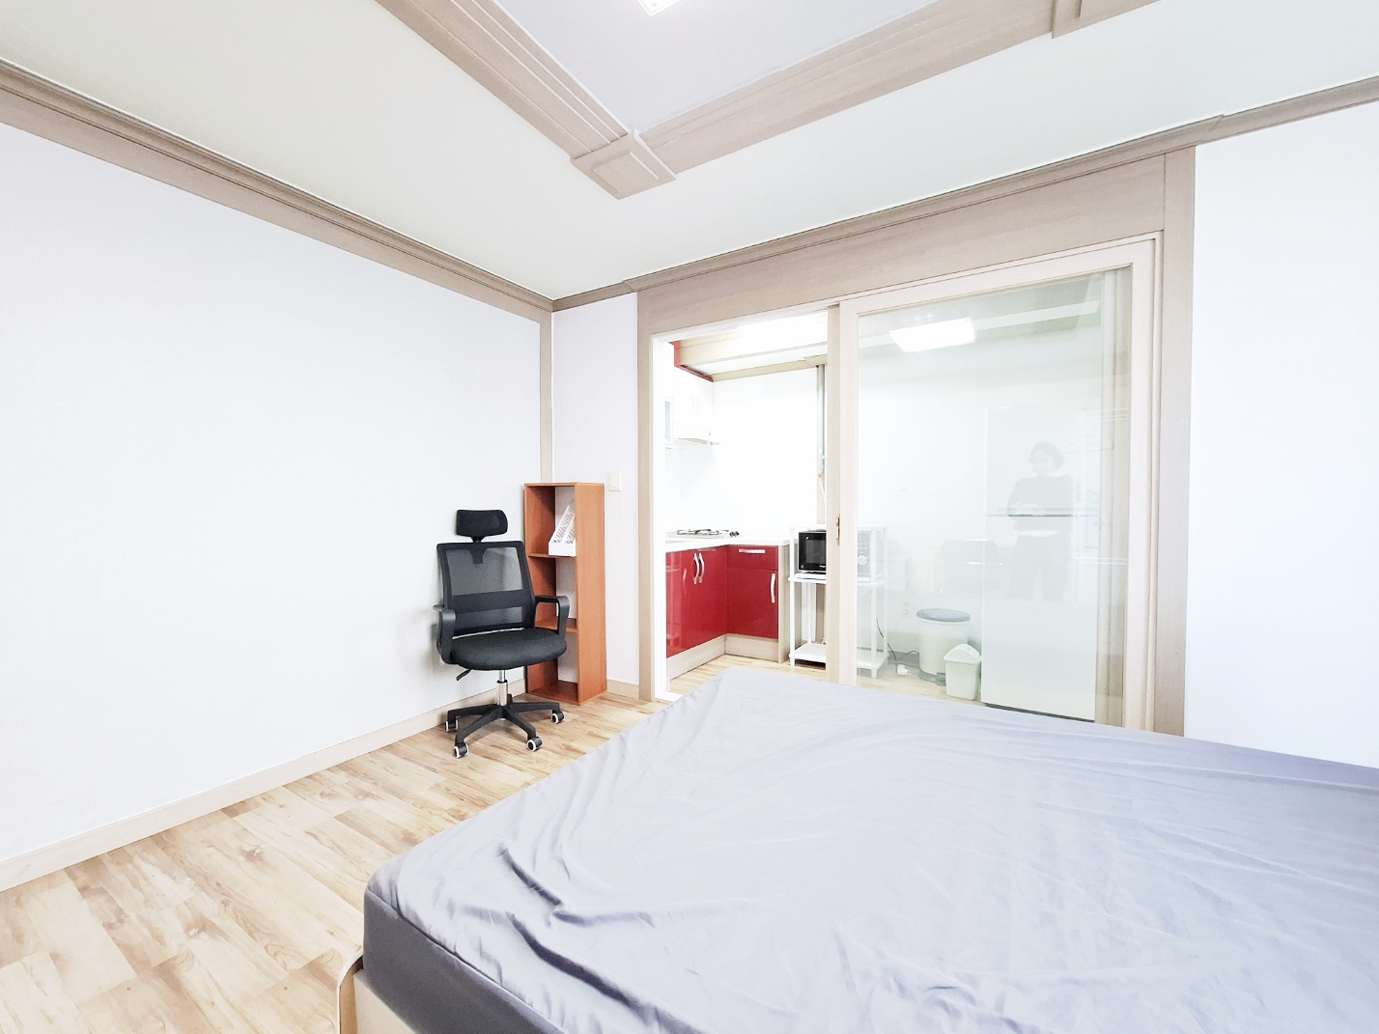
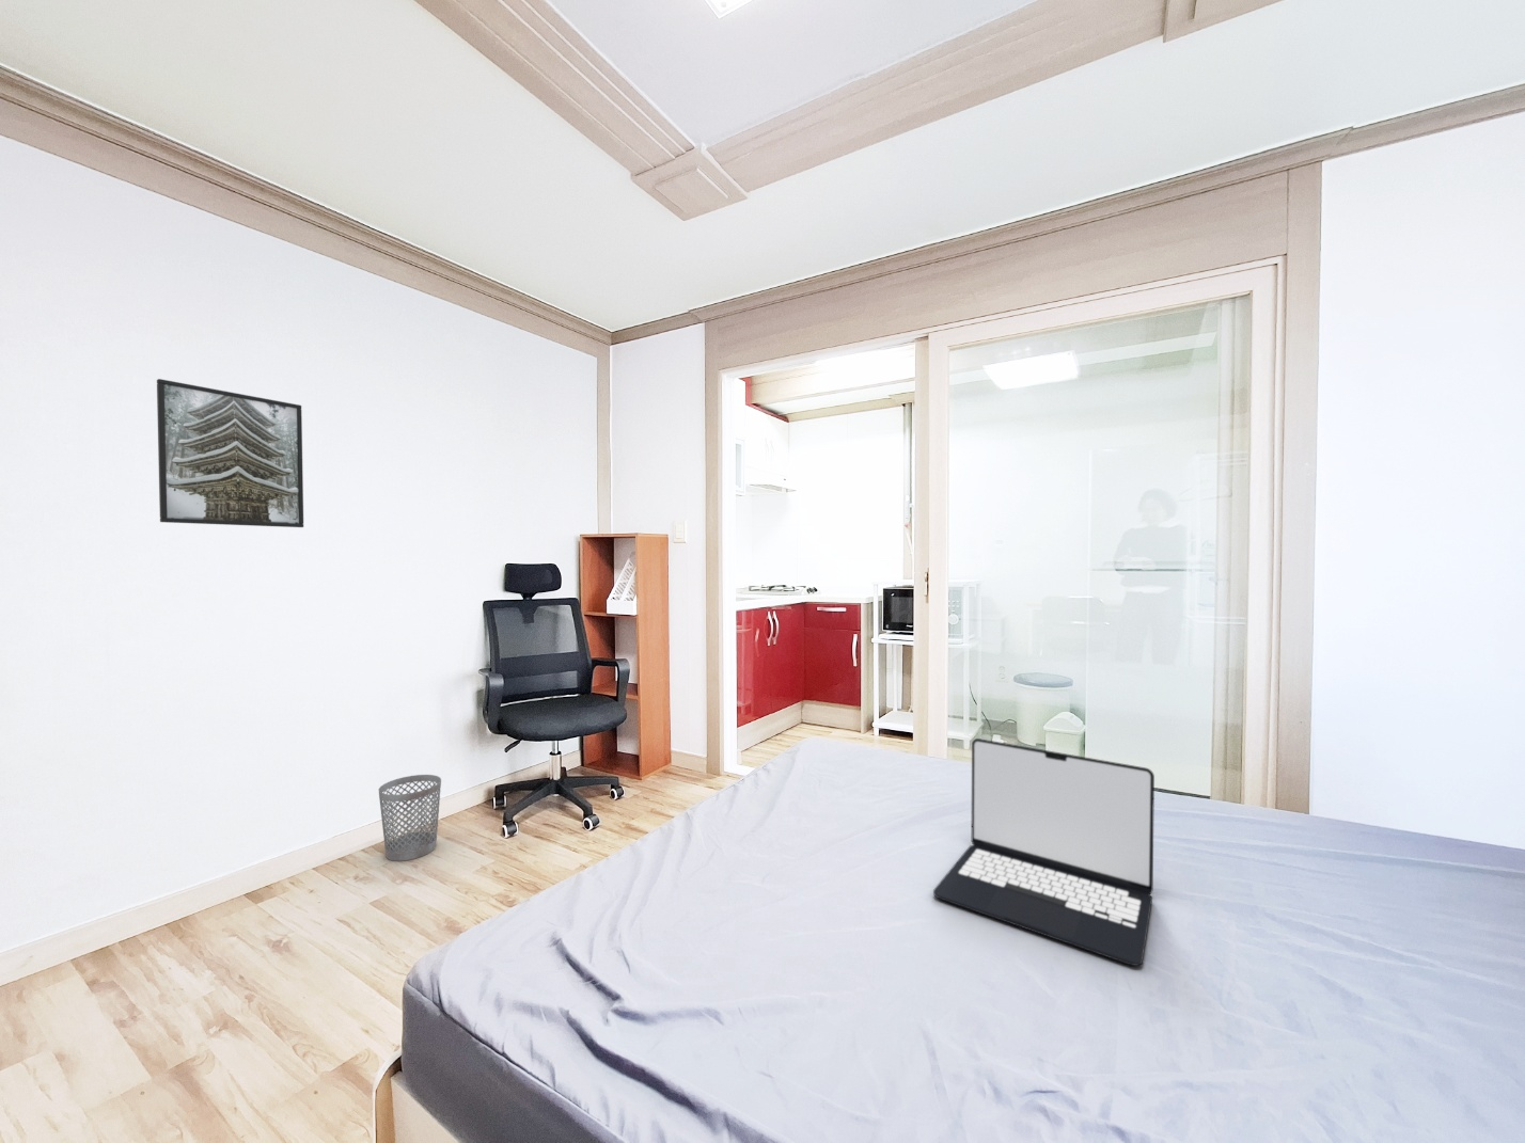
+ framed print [156,378,304,528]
+ wastebasket [378,773,442,862]
+ laptop [932,737,1155,967]
